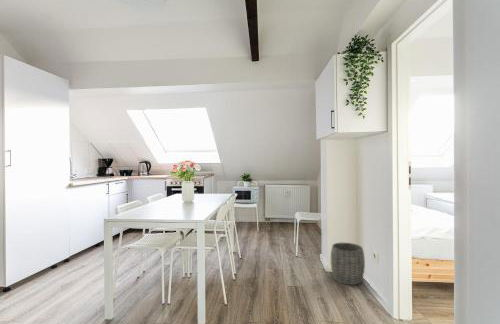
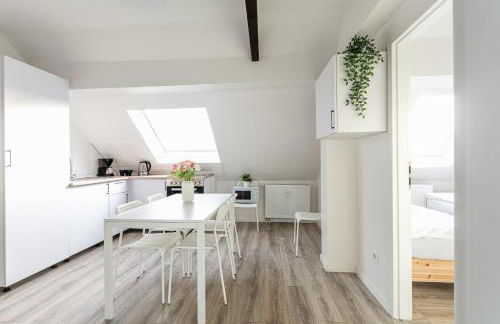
- woven basket [330,242,366,286]
